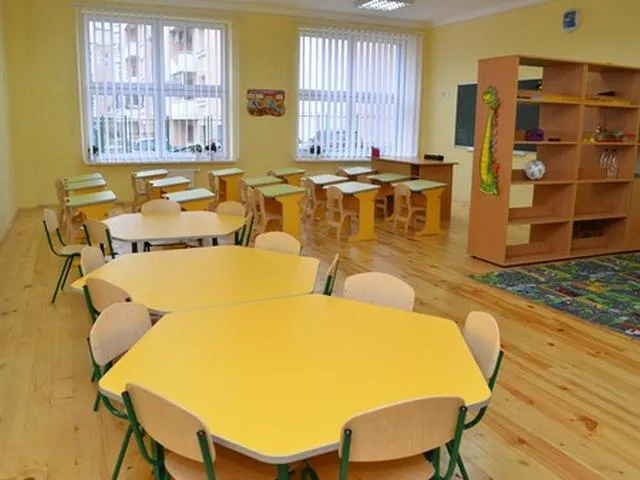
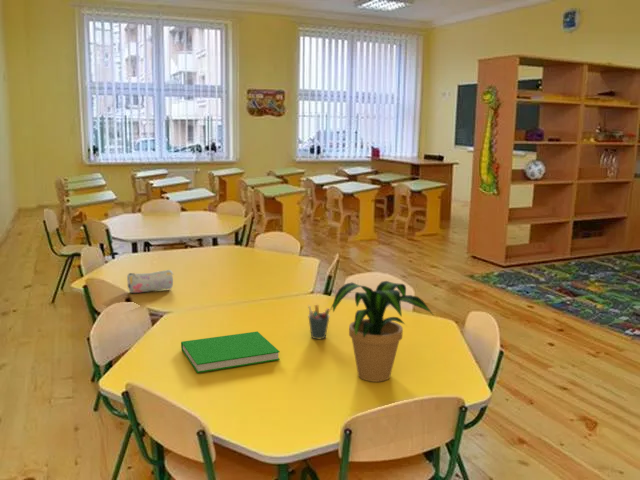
+ pencil case [126,269,174,294]
+ book [180,331,281,374]
+ pen holder [307,304,331,340]
+ potted plant [330,280,434,383]
